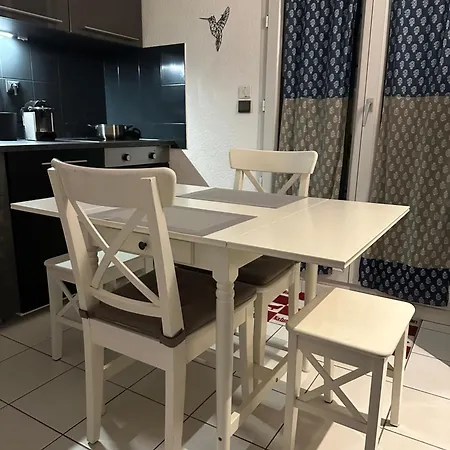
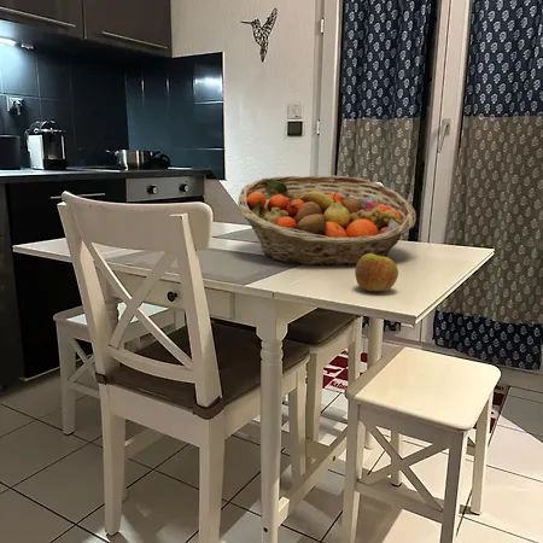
+ apple [354,253,399,293]
+ fruit basket [237,175,418,267]
